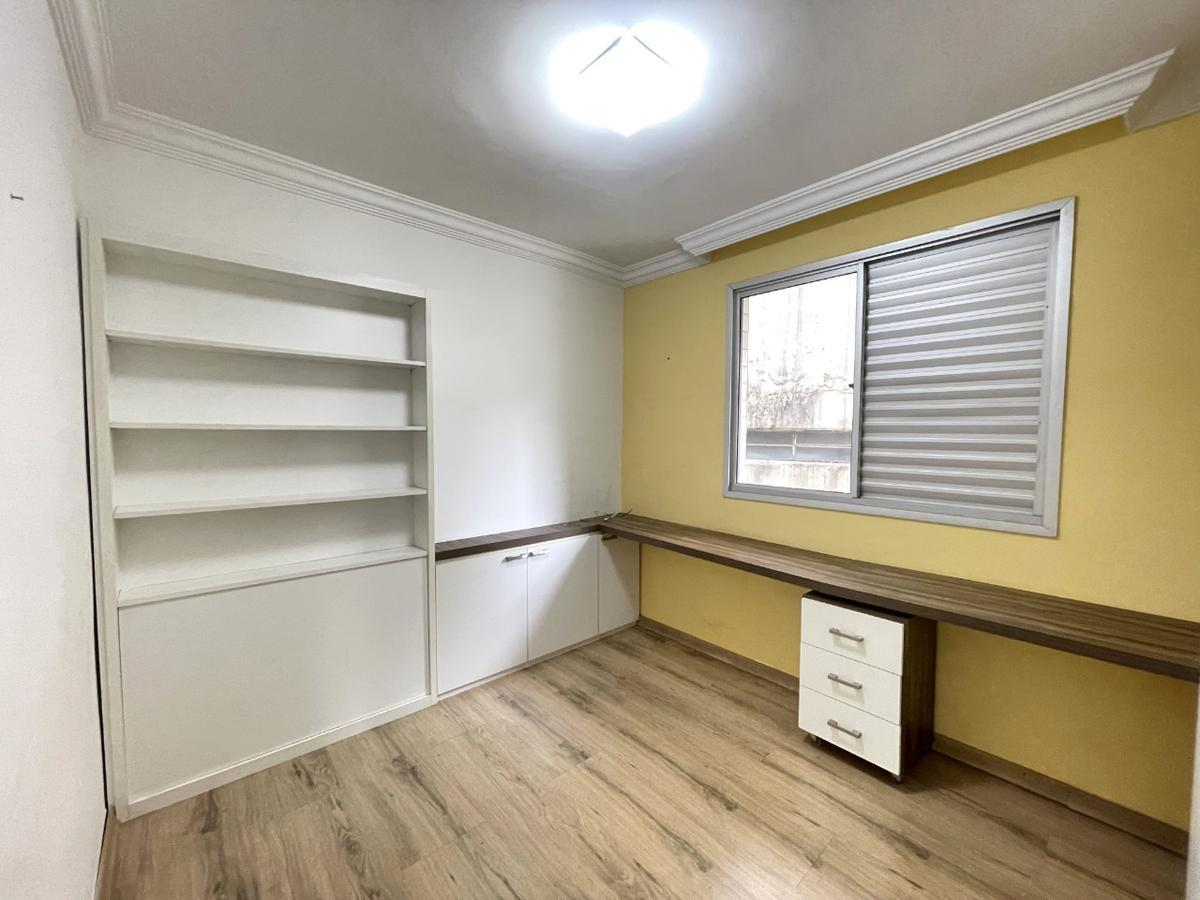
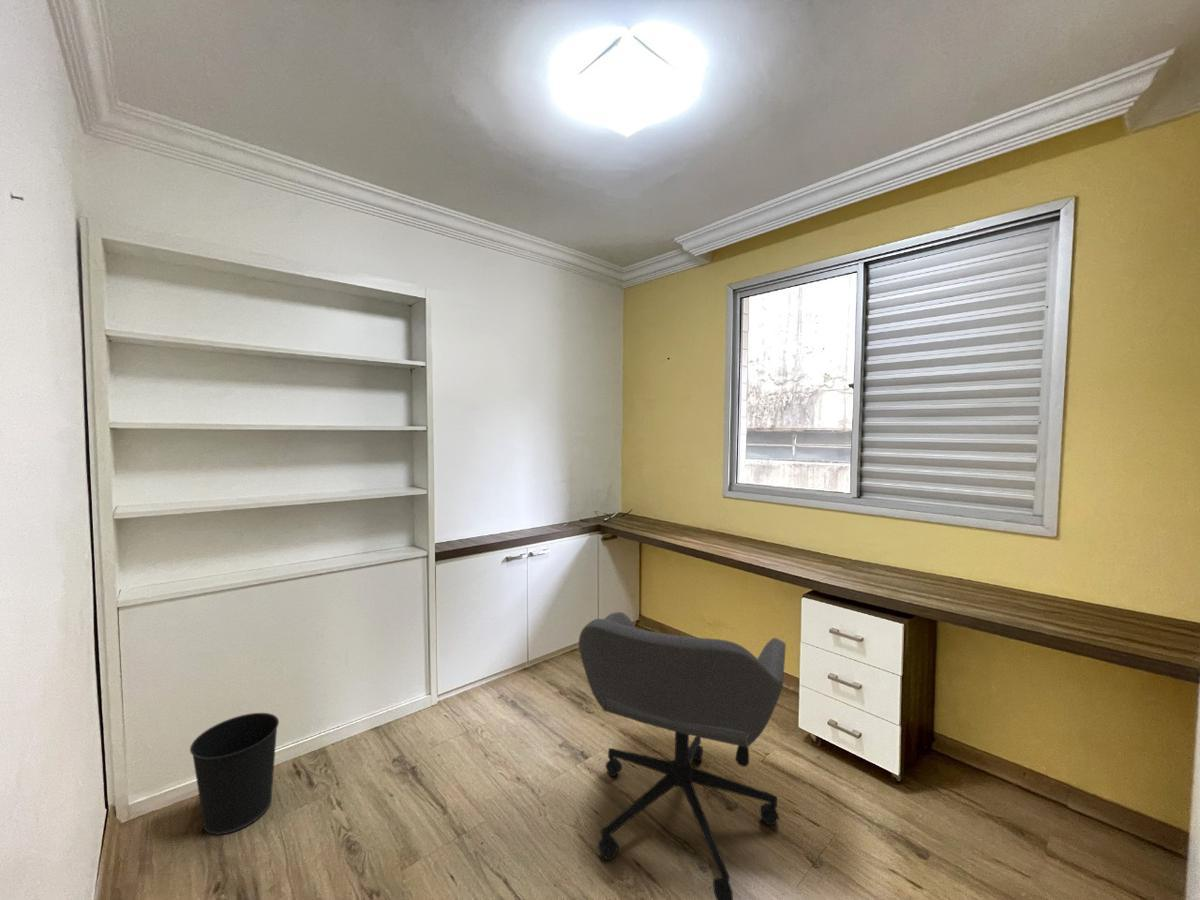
+ office chair [578,611,787,900]
+ wastebasket [189,712,280,836]
